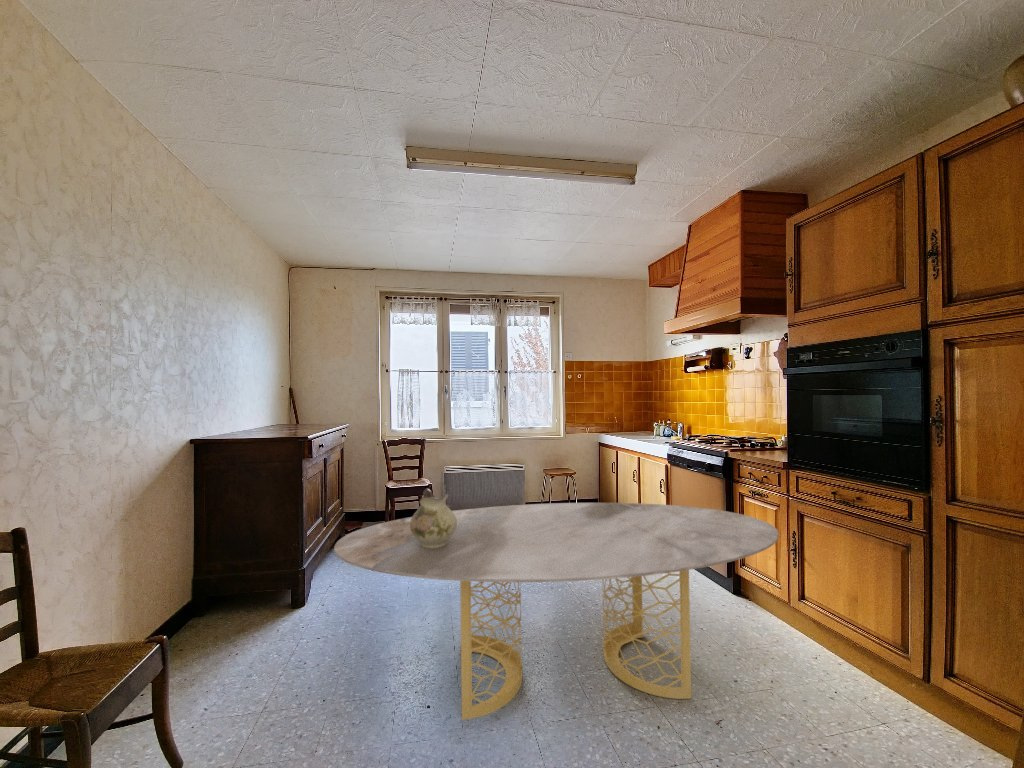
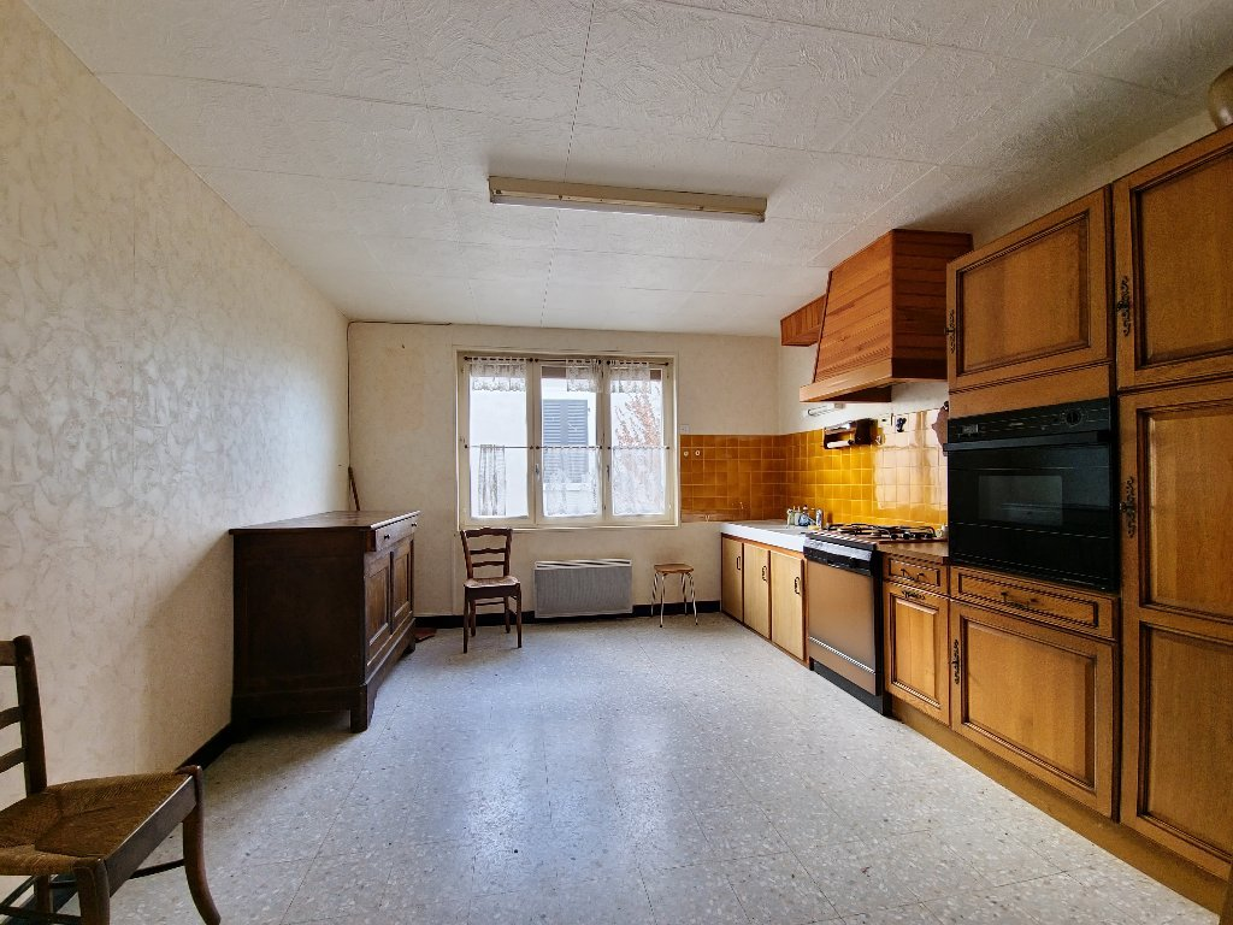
- pitcher [410,488,457,548]
- dining table [333,502,780,721]
